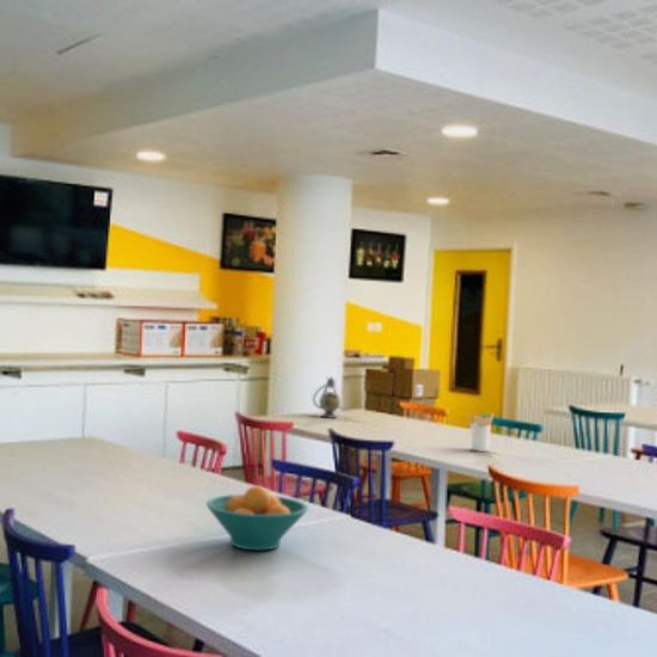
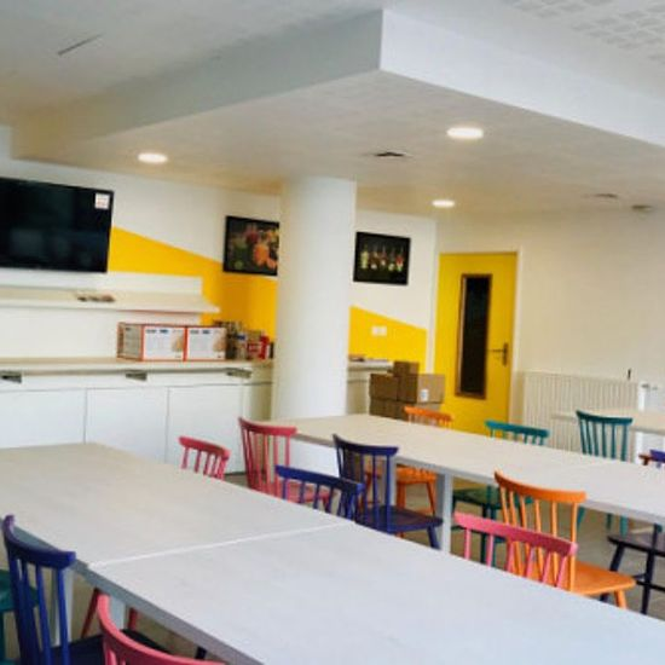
- fruit bowl [205,485,309,552]
- teapot [312,376,354,419]
- utensil holder [466,412,495,453]
